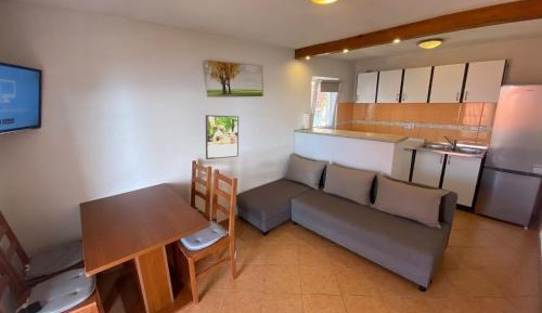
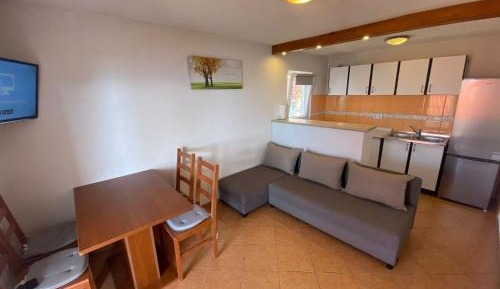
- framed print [205,114,240,160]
